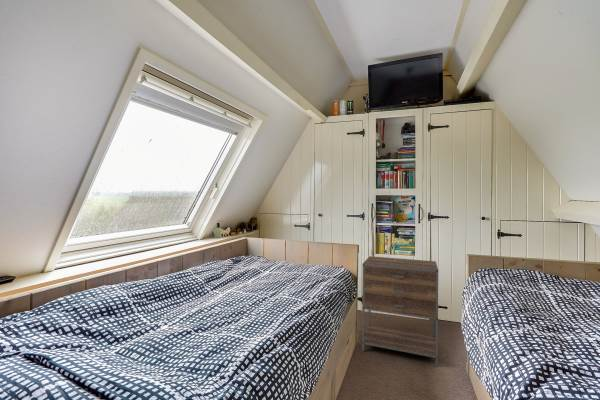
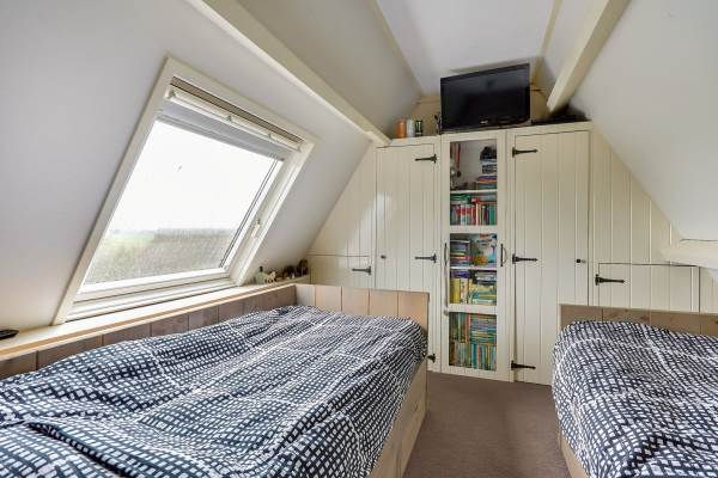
- nightstand [361,255,439,367]
